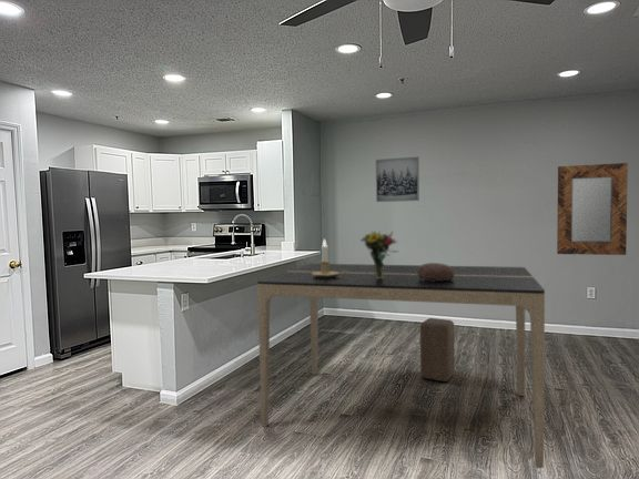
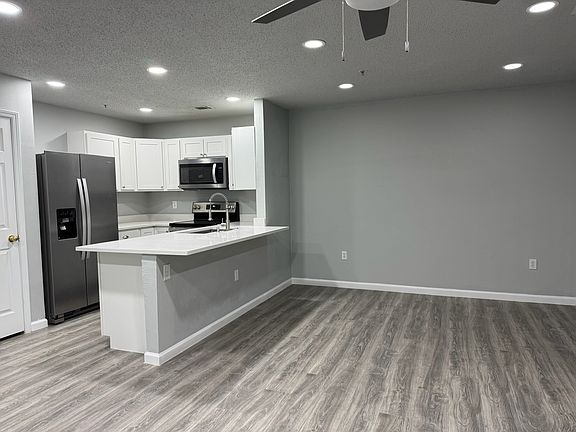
- candlestick [312,237,346,278]
- dining table [256,263,546,469]
- wall art [375,155,420,203]
- home mirror [556,162,629,256]
- bouquet [359,230,399,279]
- decorative bowl [417,262,454,282]
- stool [419,317,456,383]
